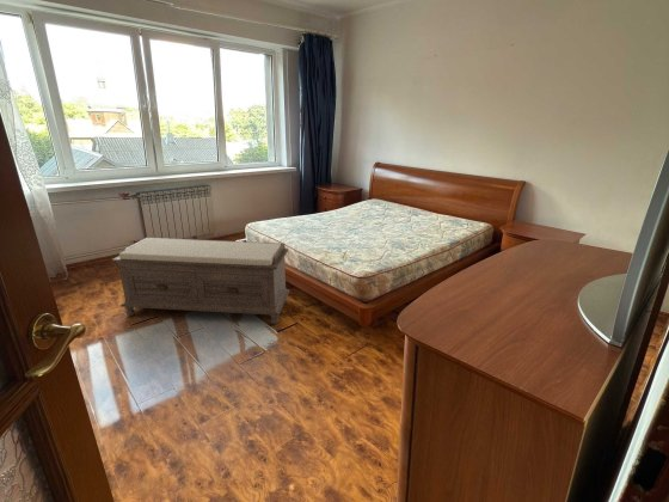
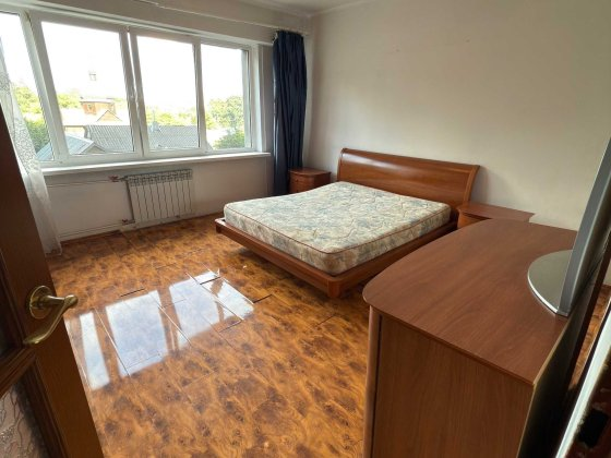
- bench [111,237,290,325]
